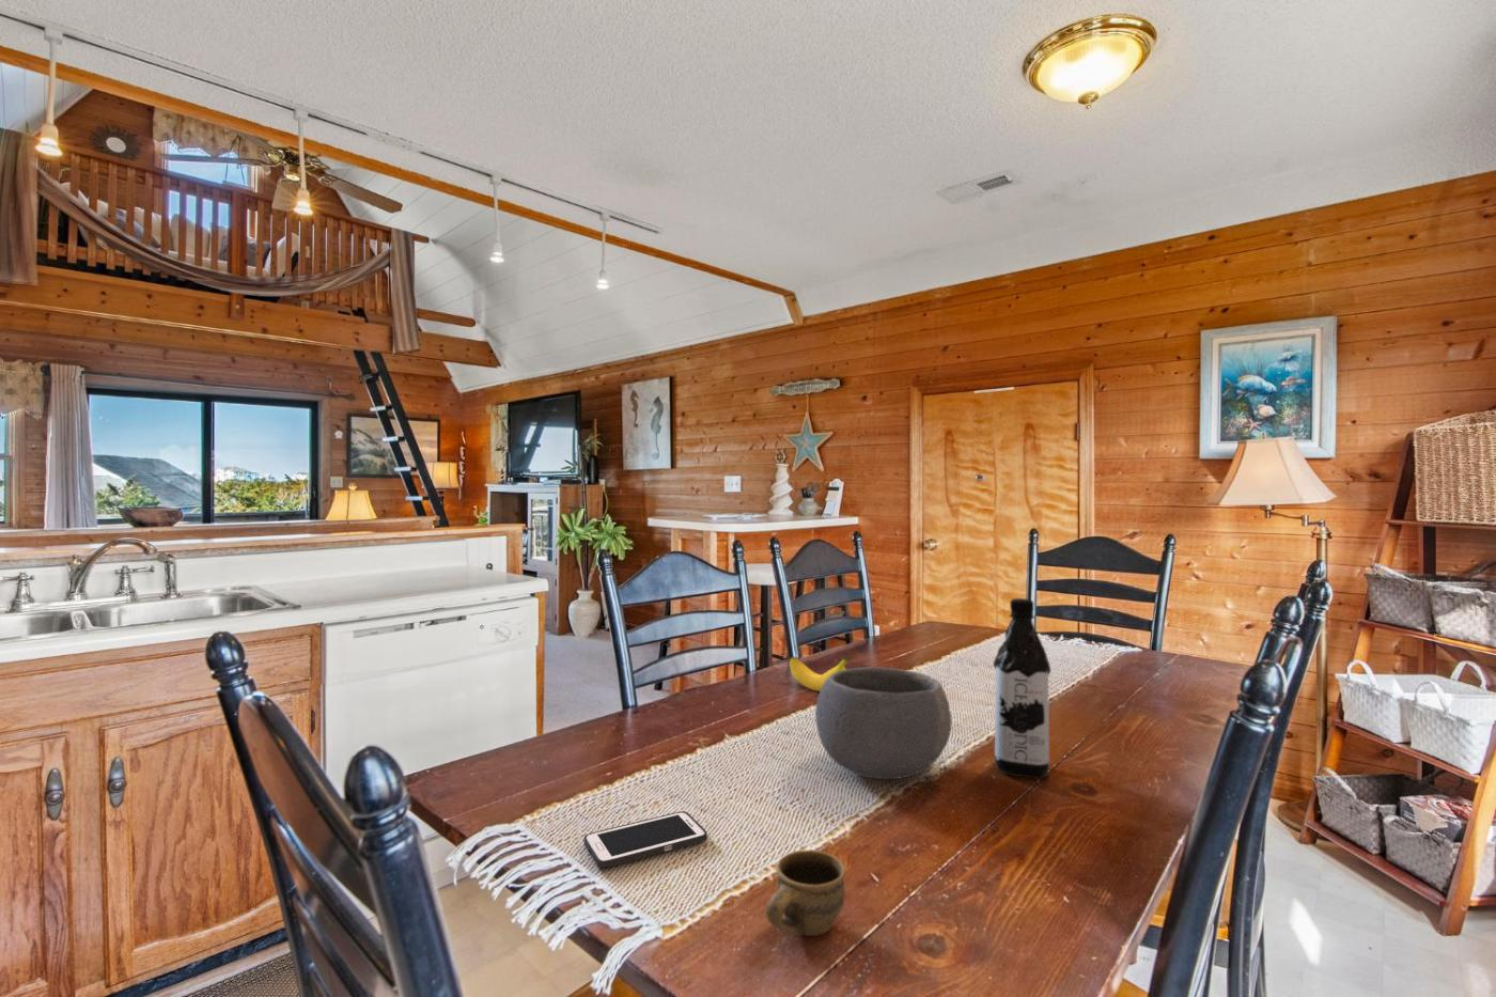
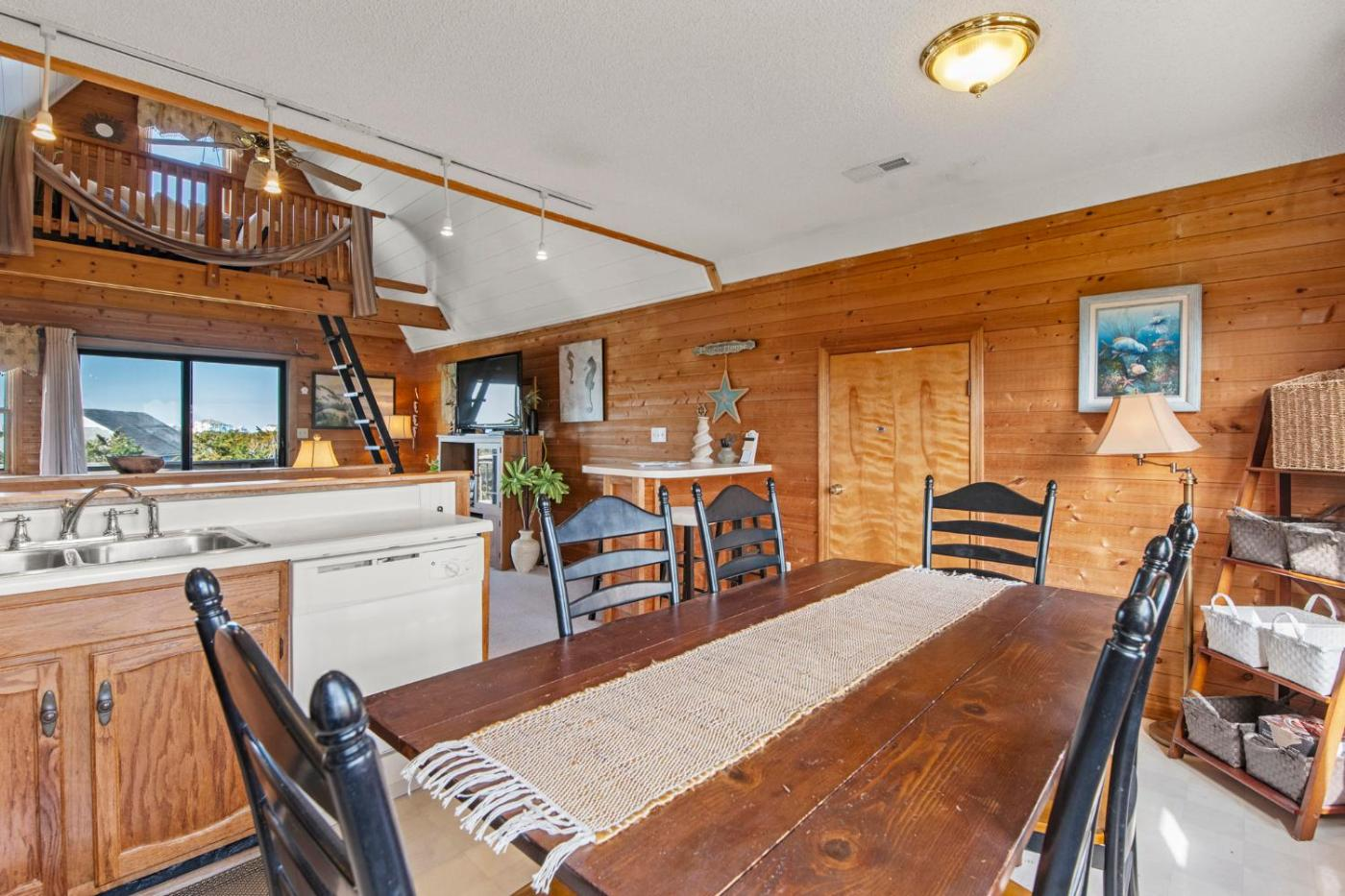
- cell phone [583,810,709,869]
- bowl [814,665,953,780]
- water bottle [992,598,1051,779]
- cup [765,849,846,937]
- banana [789,655,853,692]
